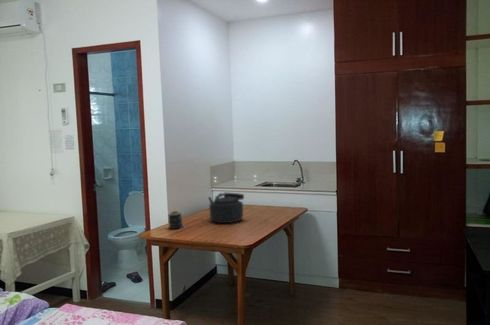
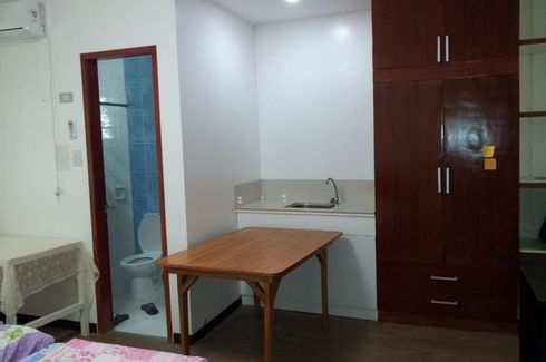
- candle [167,210,185,230]
- kettle [207,192,245,224]
